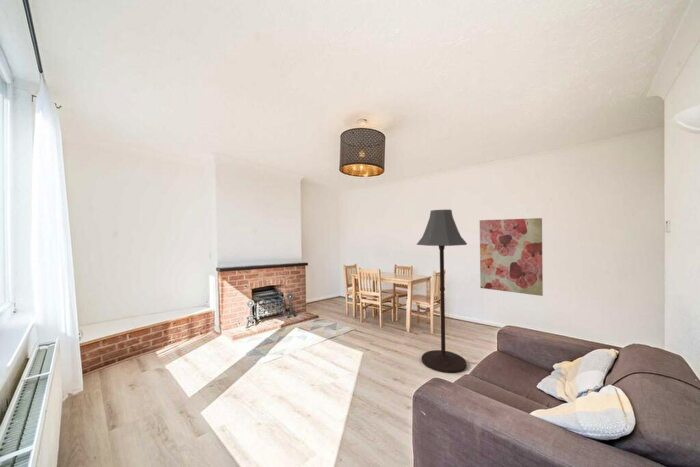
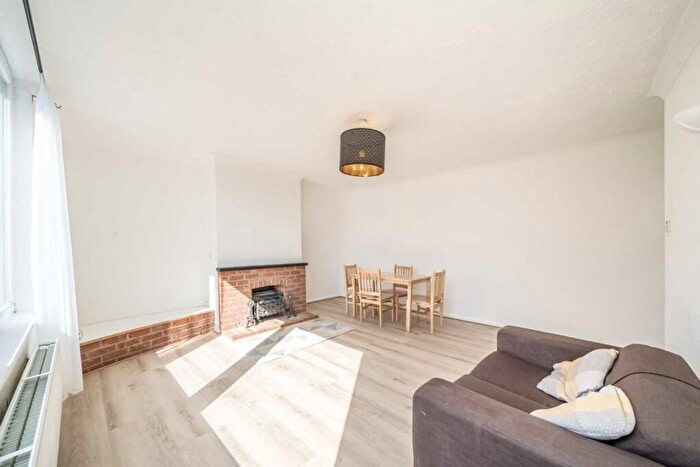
- floor lamp [416,209,468,374]
- wall art [479,217,544,297]
